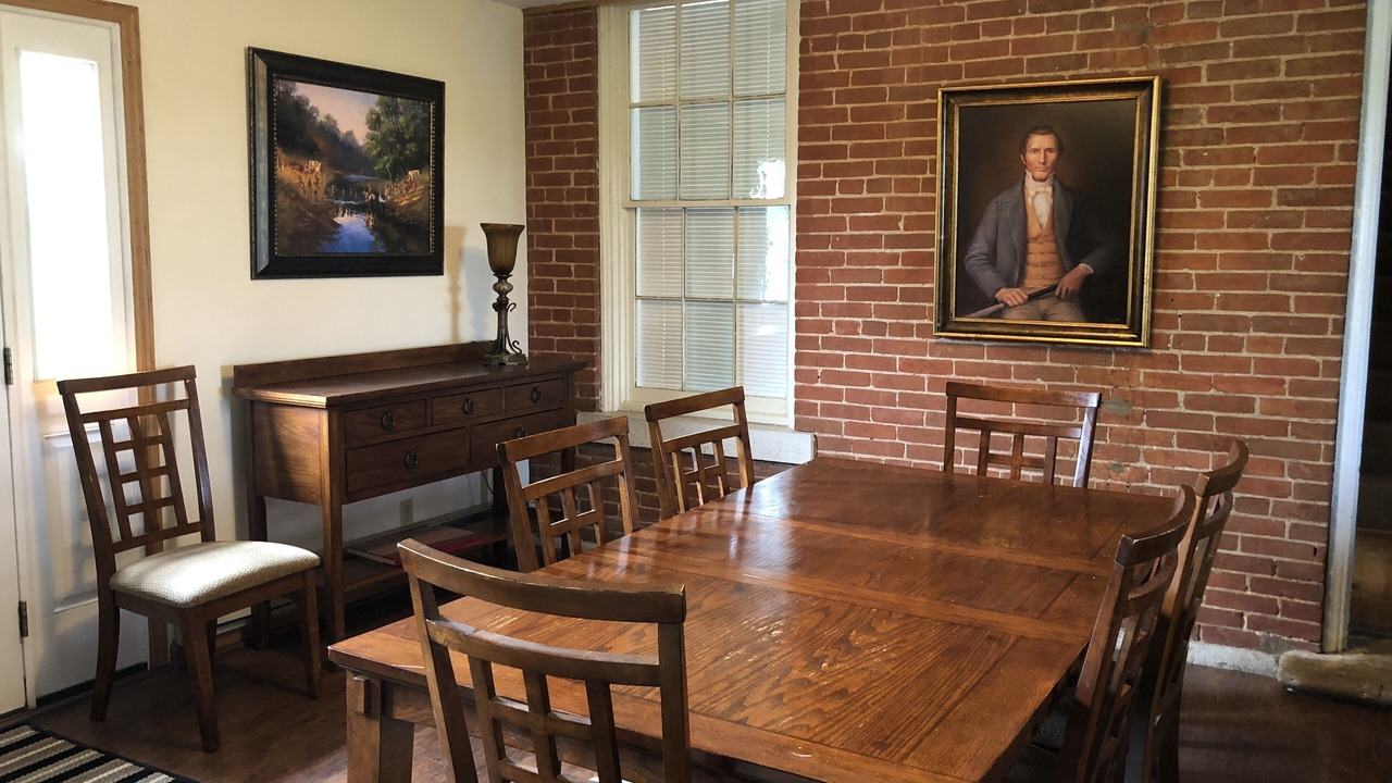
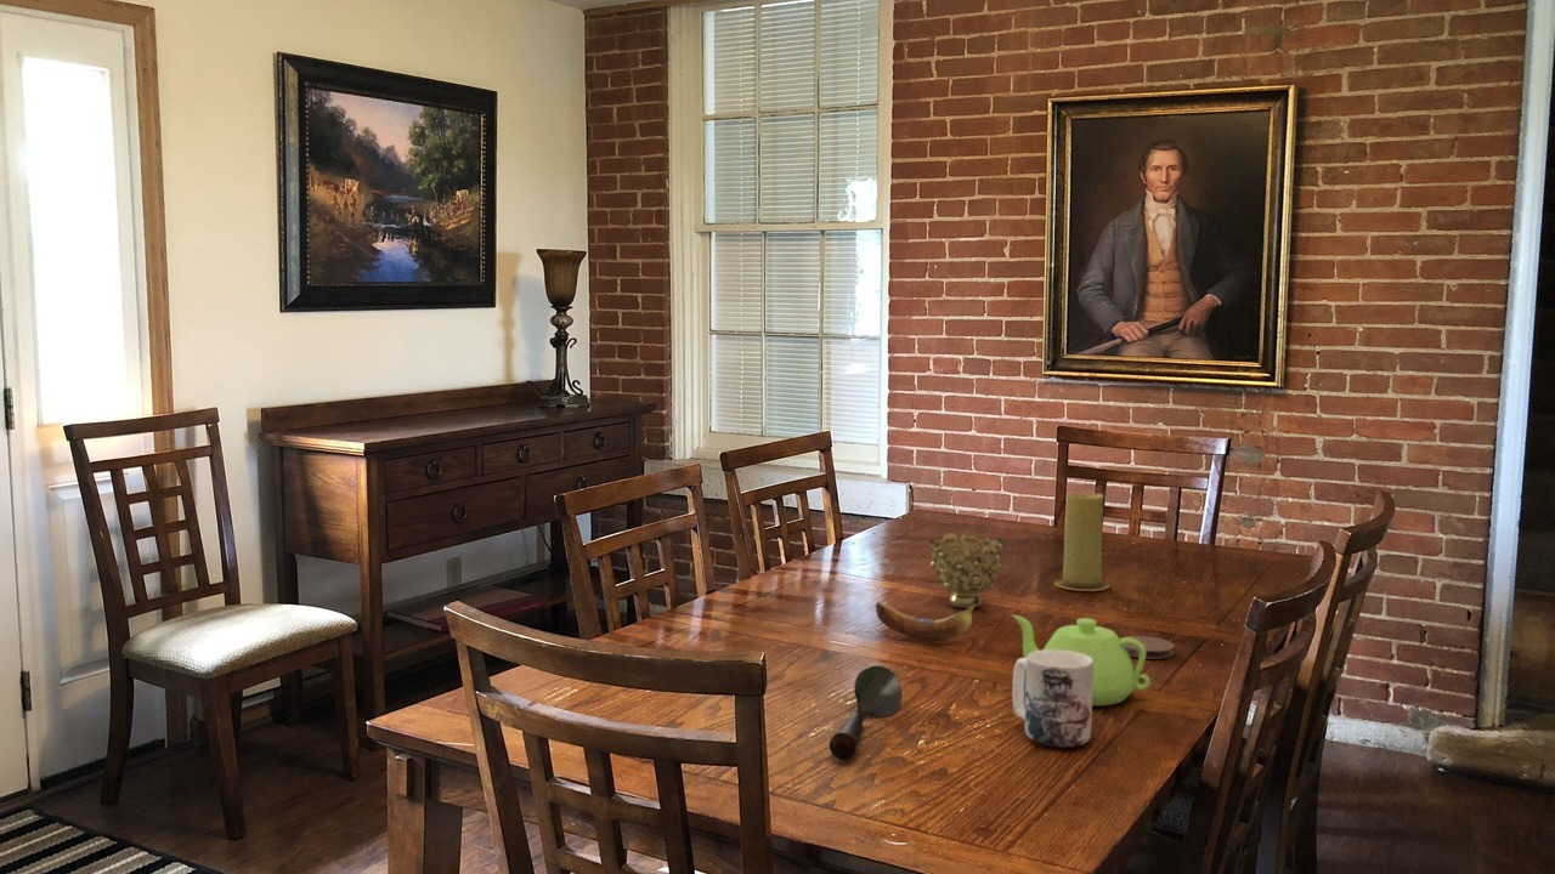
+ candle [1053,492,1110,592]
+ banana [875,595,979,643]
+ spoon [829,664,903,761]
+ teapot [1011,613,1152,706]
+ coaster [1119,635,1176,660]
+ mug [1011,649,1093,749]
+ decorative bowl [928,530,1006,609]
